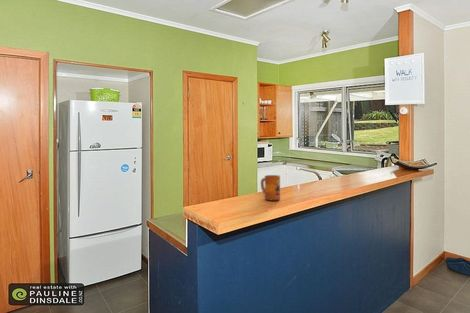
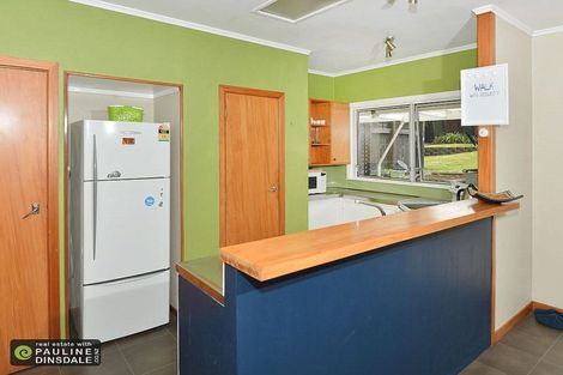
- mug [260,174,281,201]
